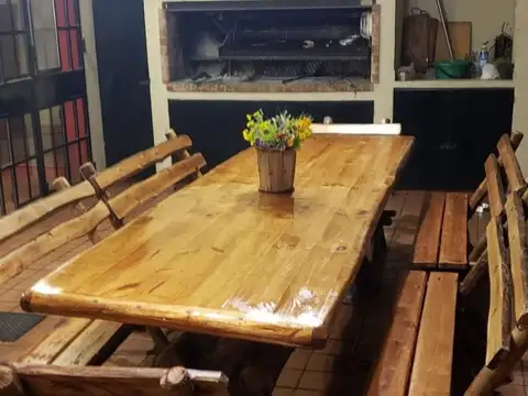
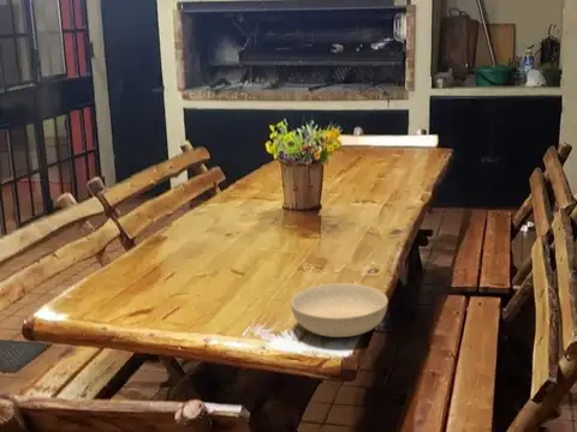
+ serving bowl [290,282,389,338]
